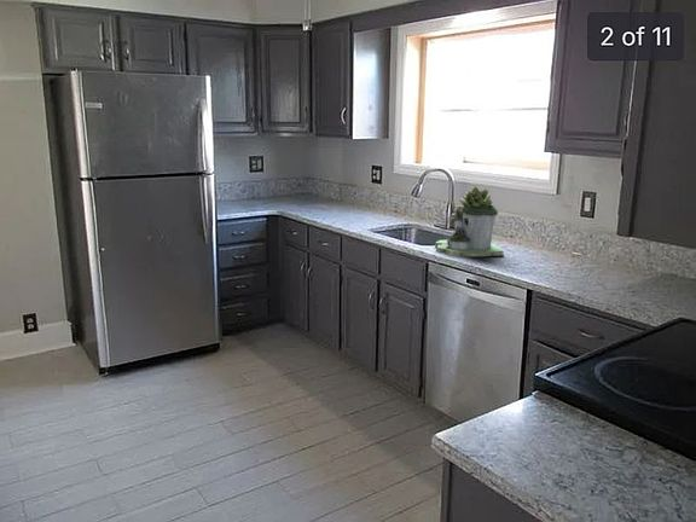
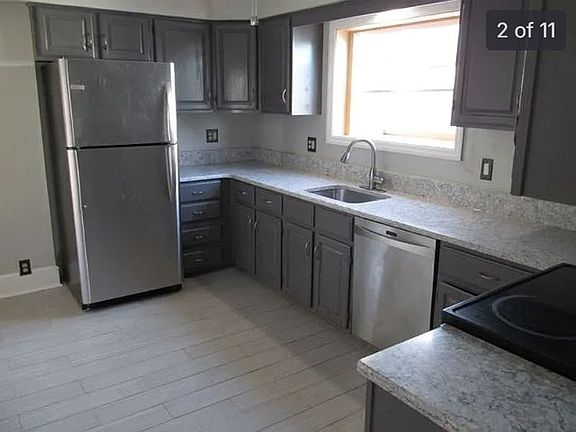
- succulent planter [434,185,505,257]
